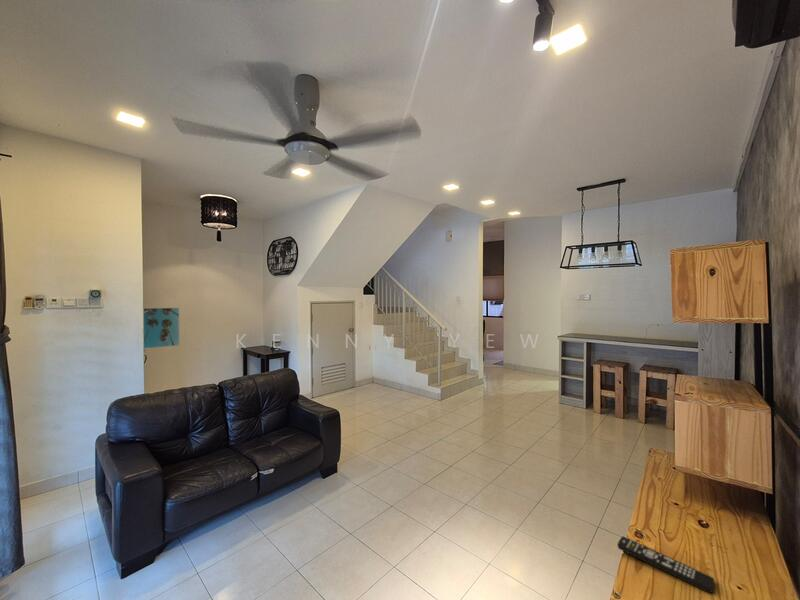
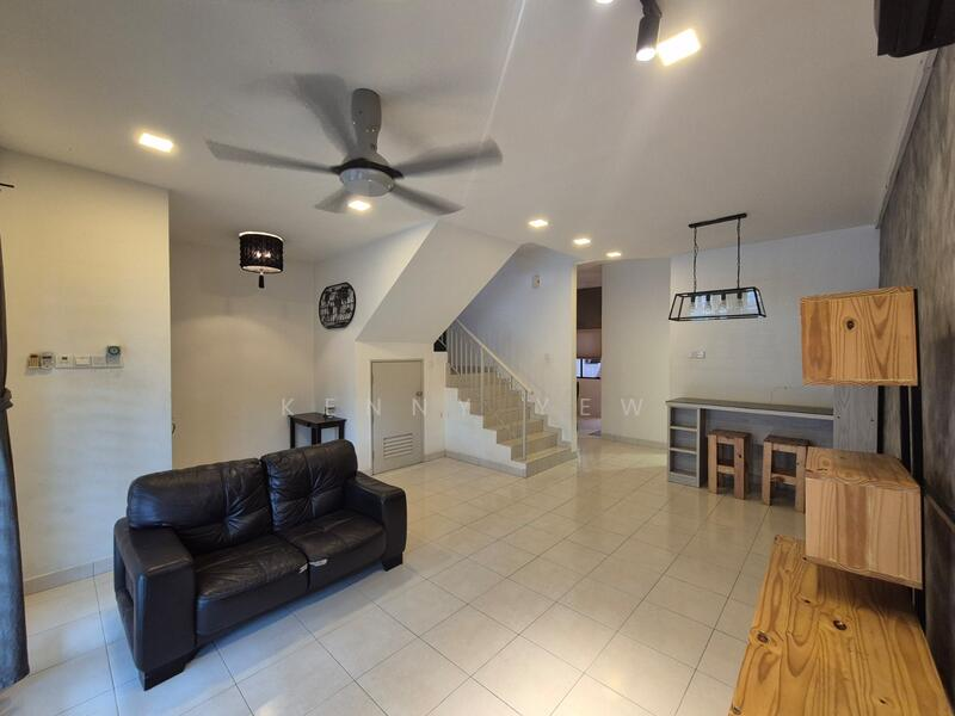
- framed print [143,307,180,350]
- remote control [616,535,715,594]
